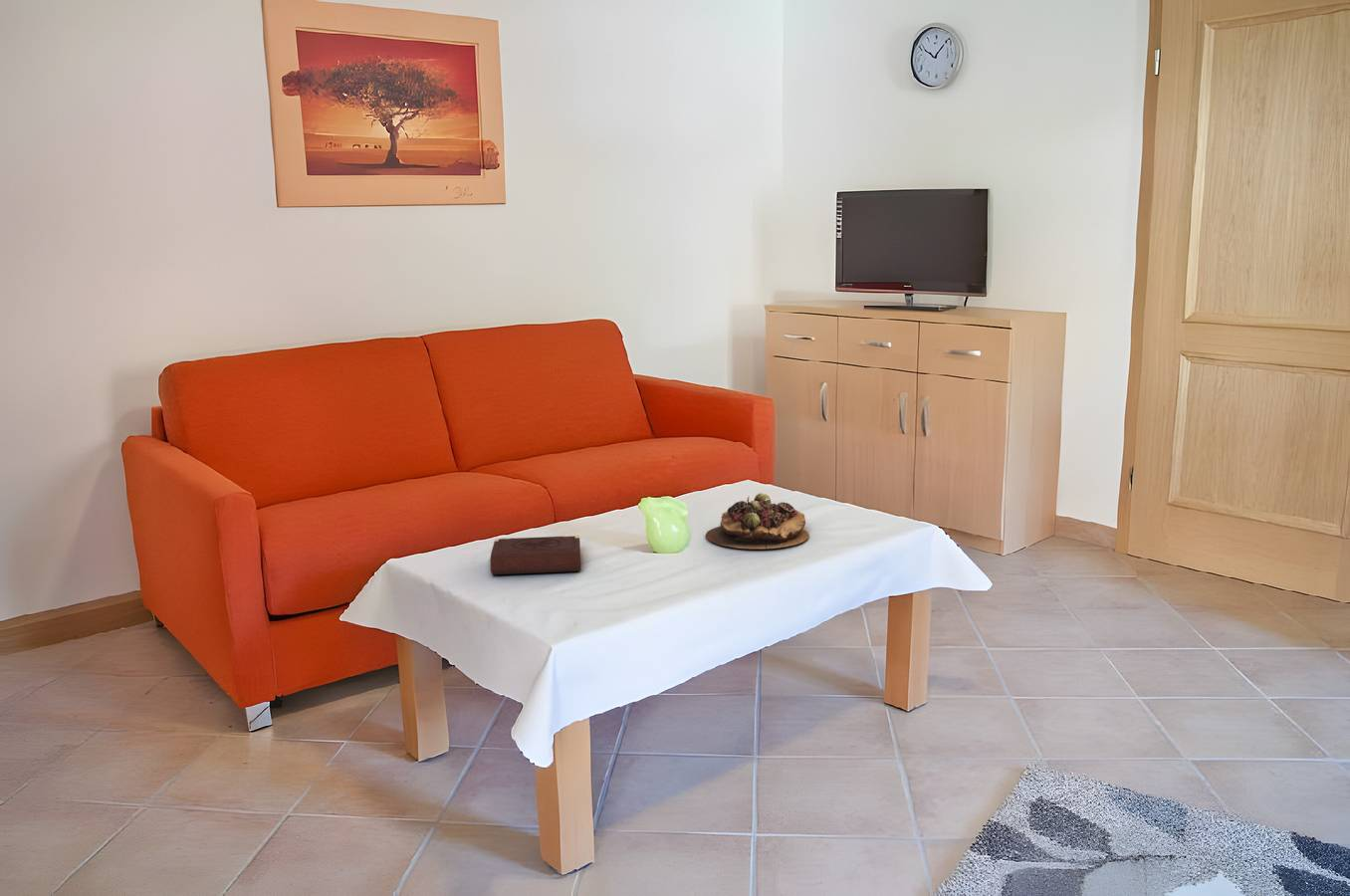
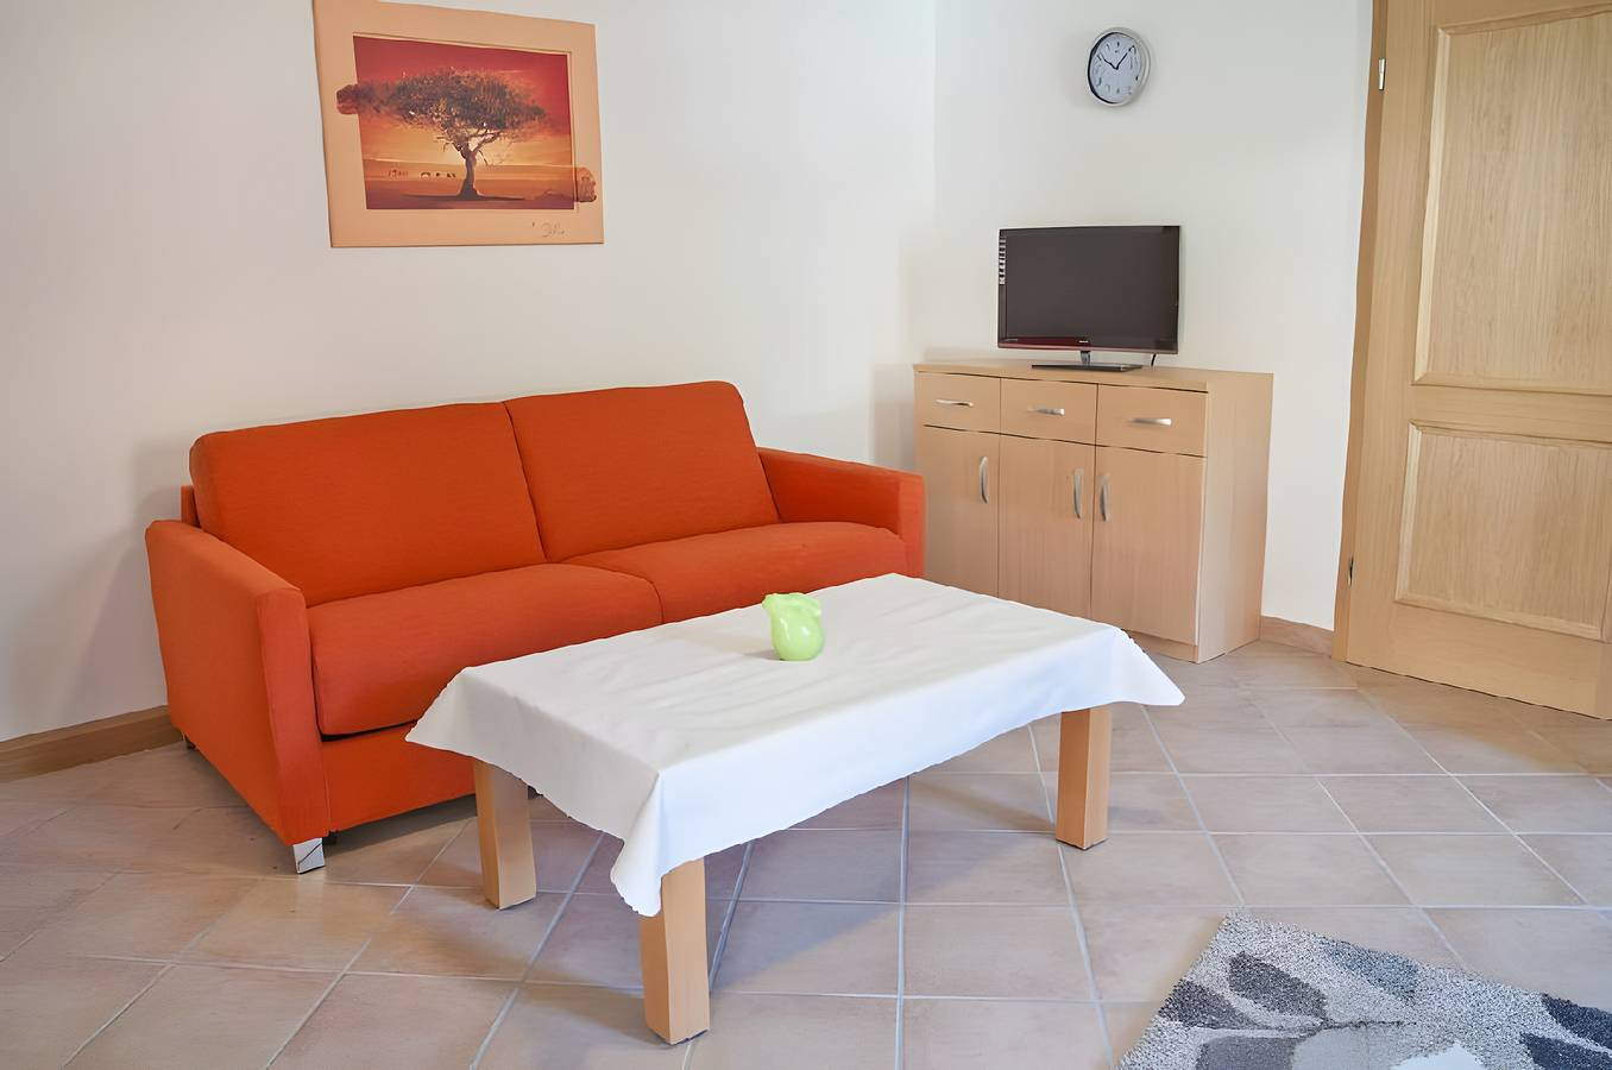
- succulent plant [705,492,810,550]
- book [490,535,581,575]
